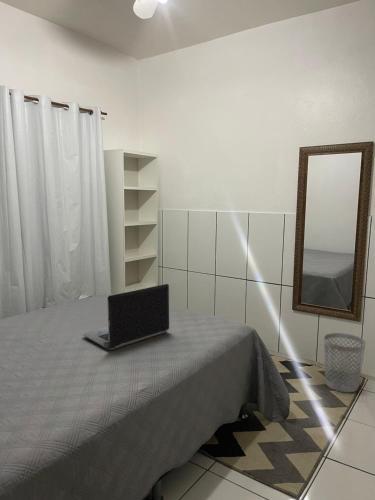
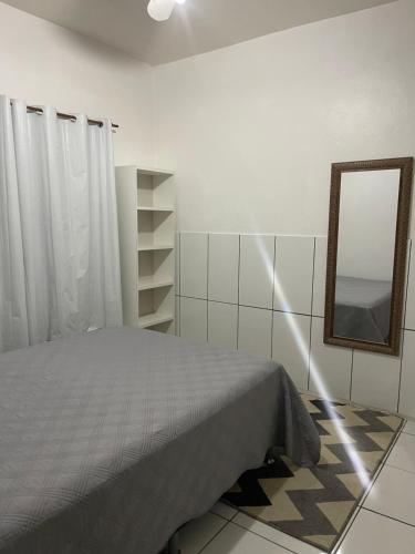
- wastebasket [323,332,367,393]
- laptop computer [82,283,170,351]
